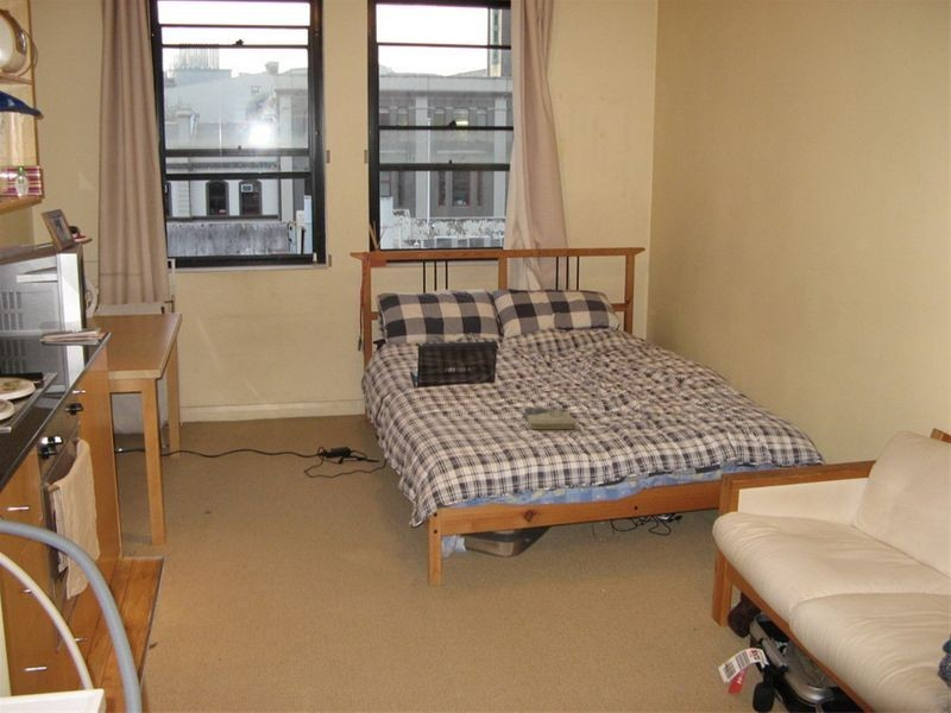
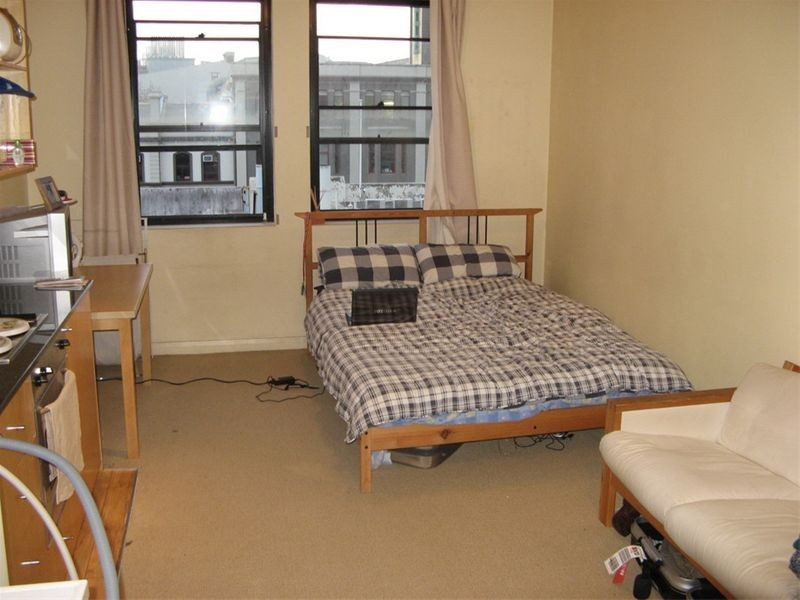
- book [523,406,577,430]
